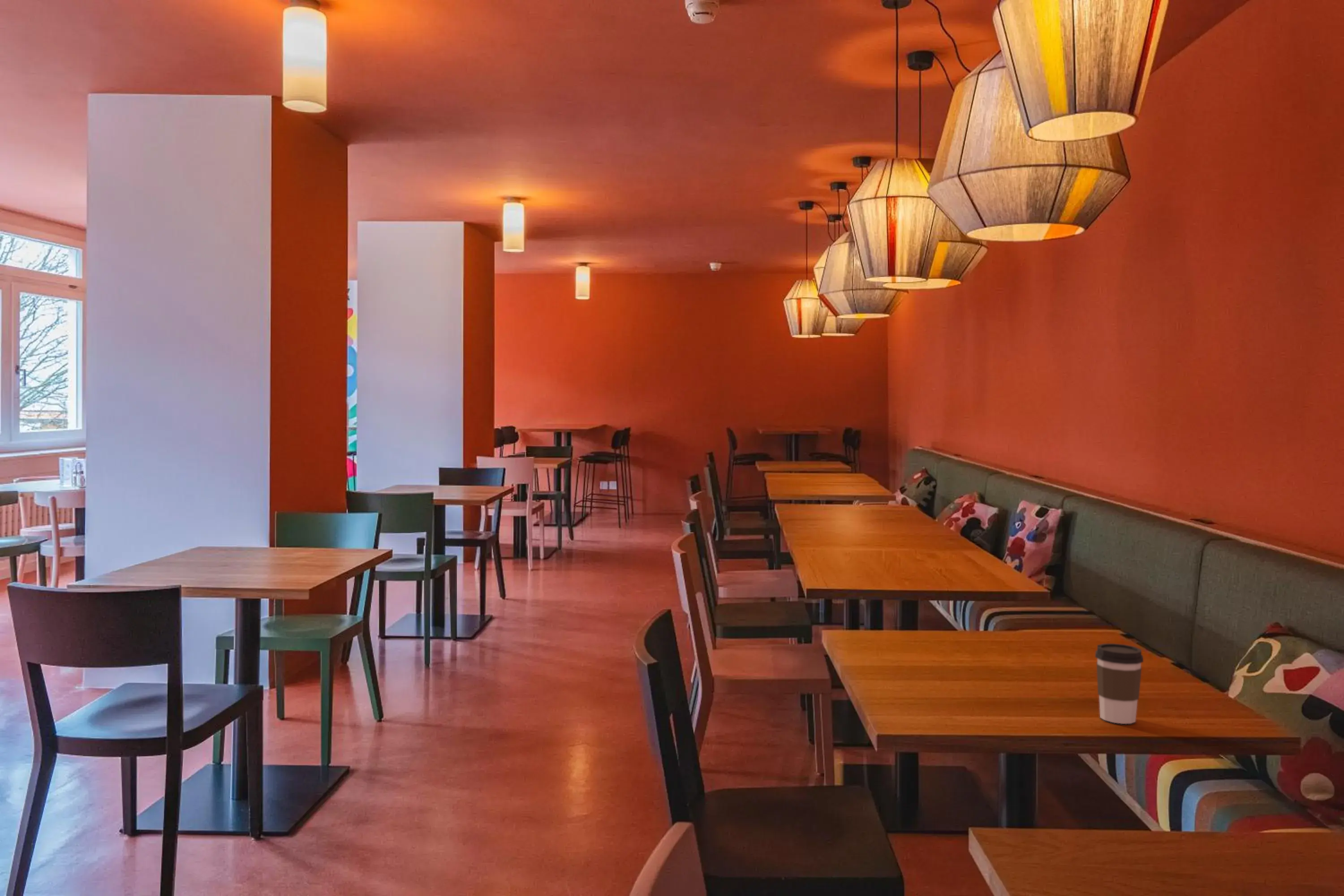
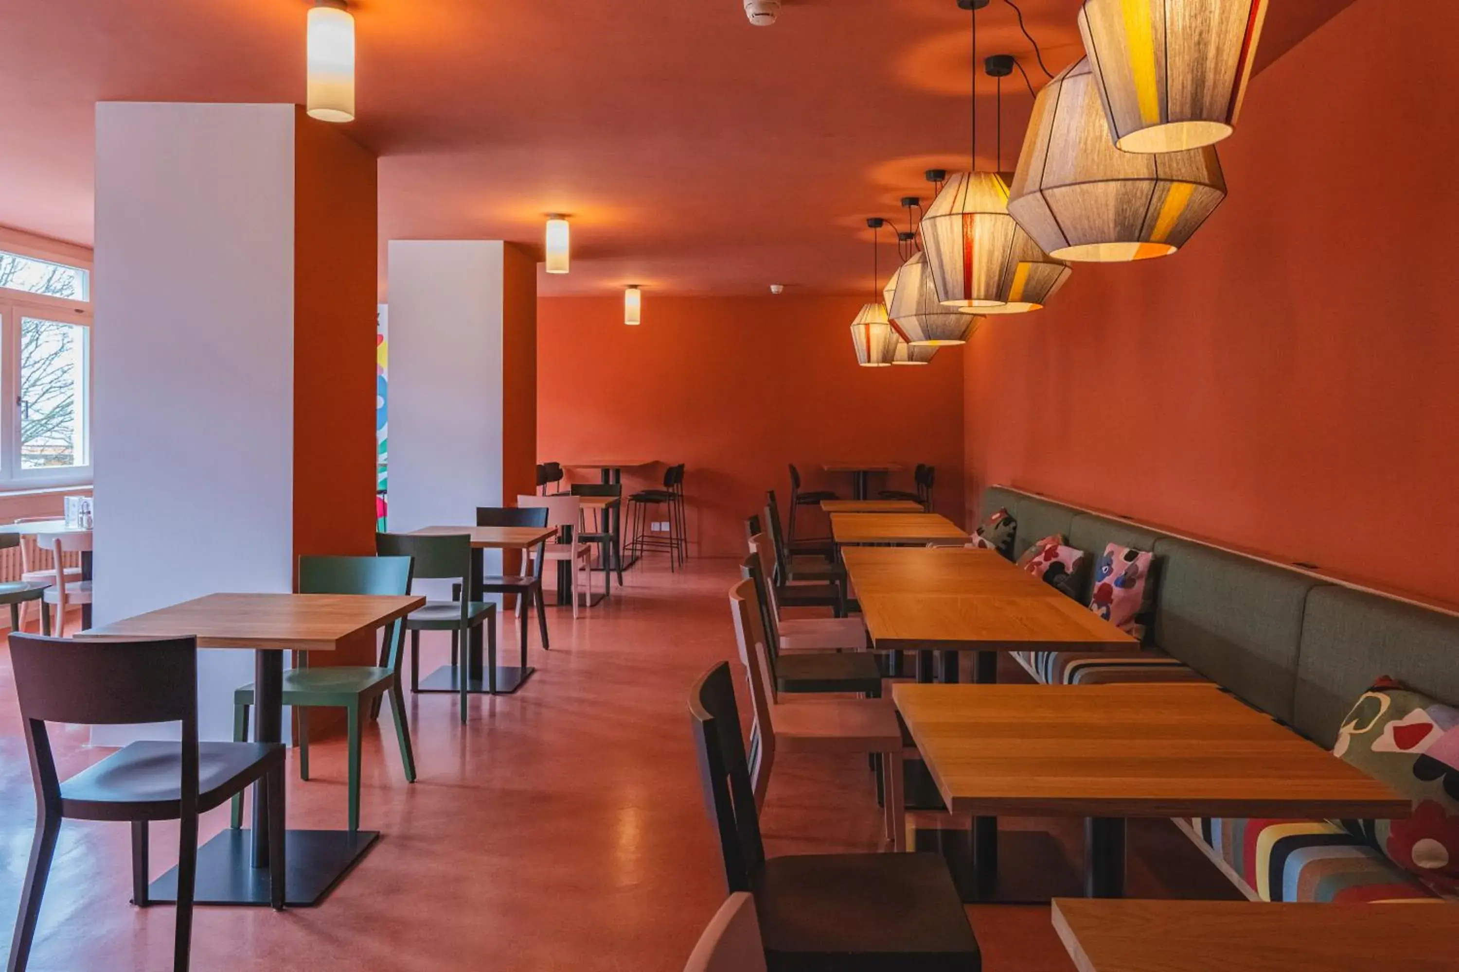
- coffee cup [1095,643,1144,724]
